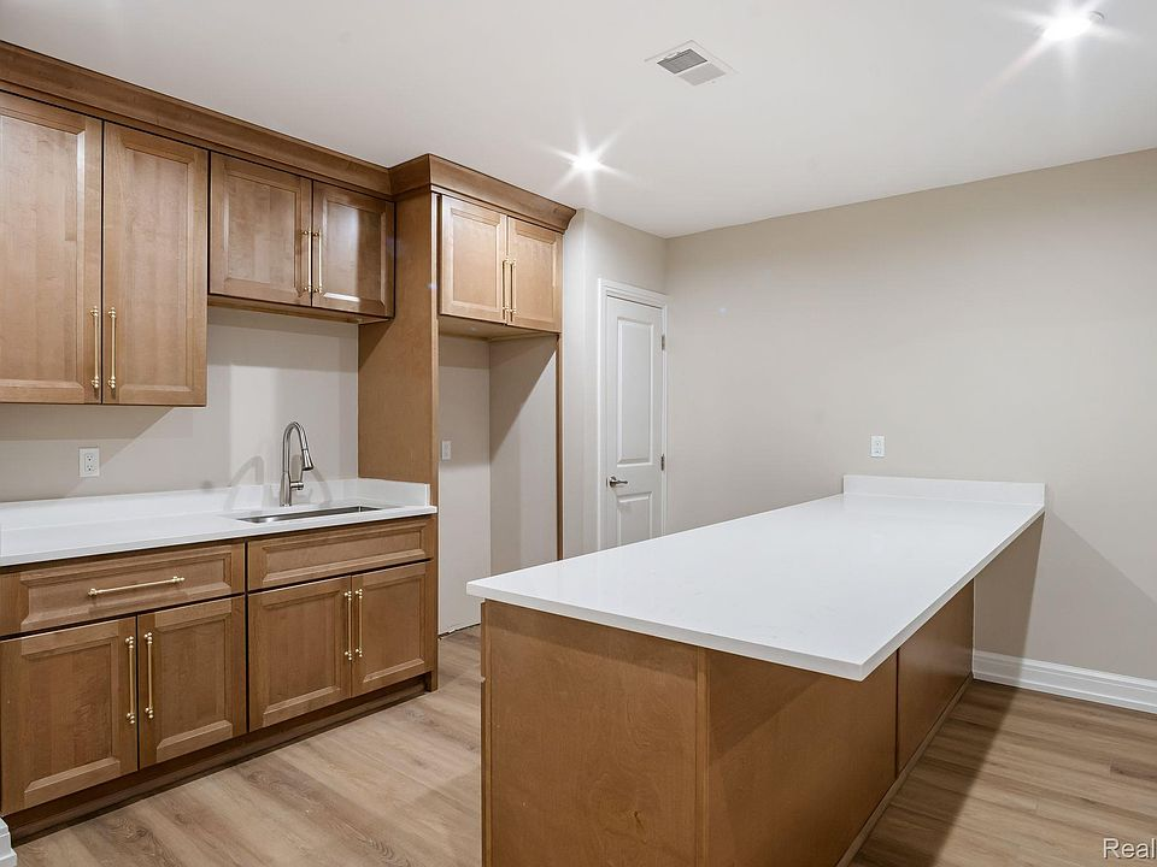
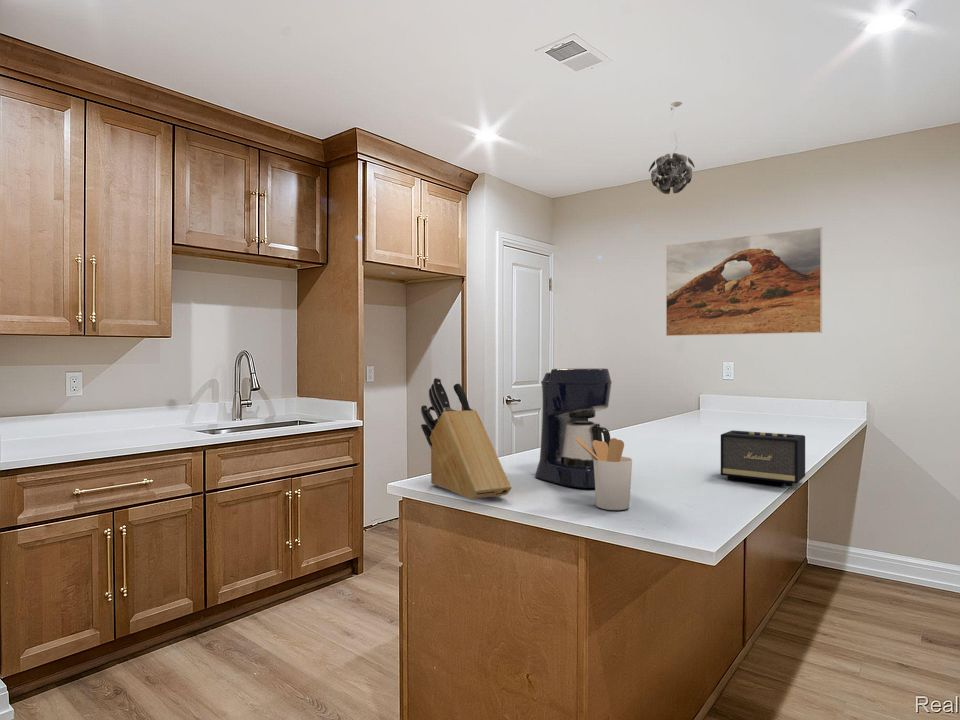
+ utensil holder [576,437,633,511]
+ knife block [420,377,512,501]
+ coffee maker [534,367,613,489]
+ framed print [665,226,823,337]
+ pendant light [648,101,696,195]
+ speaker [720,429,806,487]
